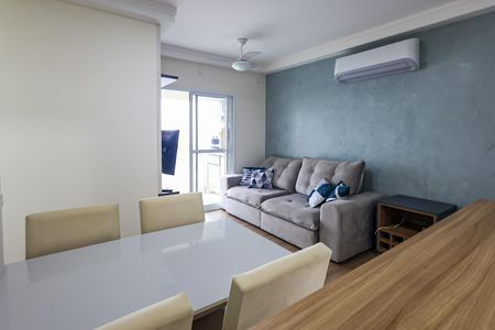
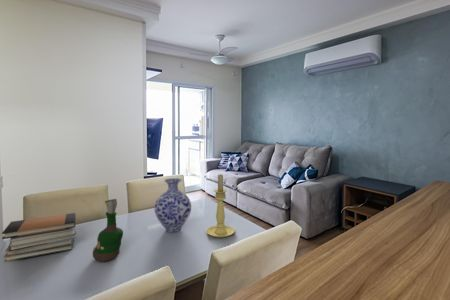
+ candle holder [205,173,236,238]
+ vase [154,177,192,233]
+ book stack [1,212,78,263]
+ grog bottle [92,198,124,262]
